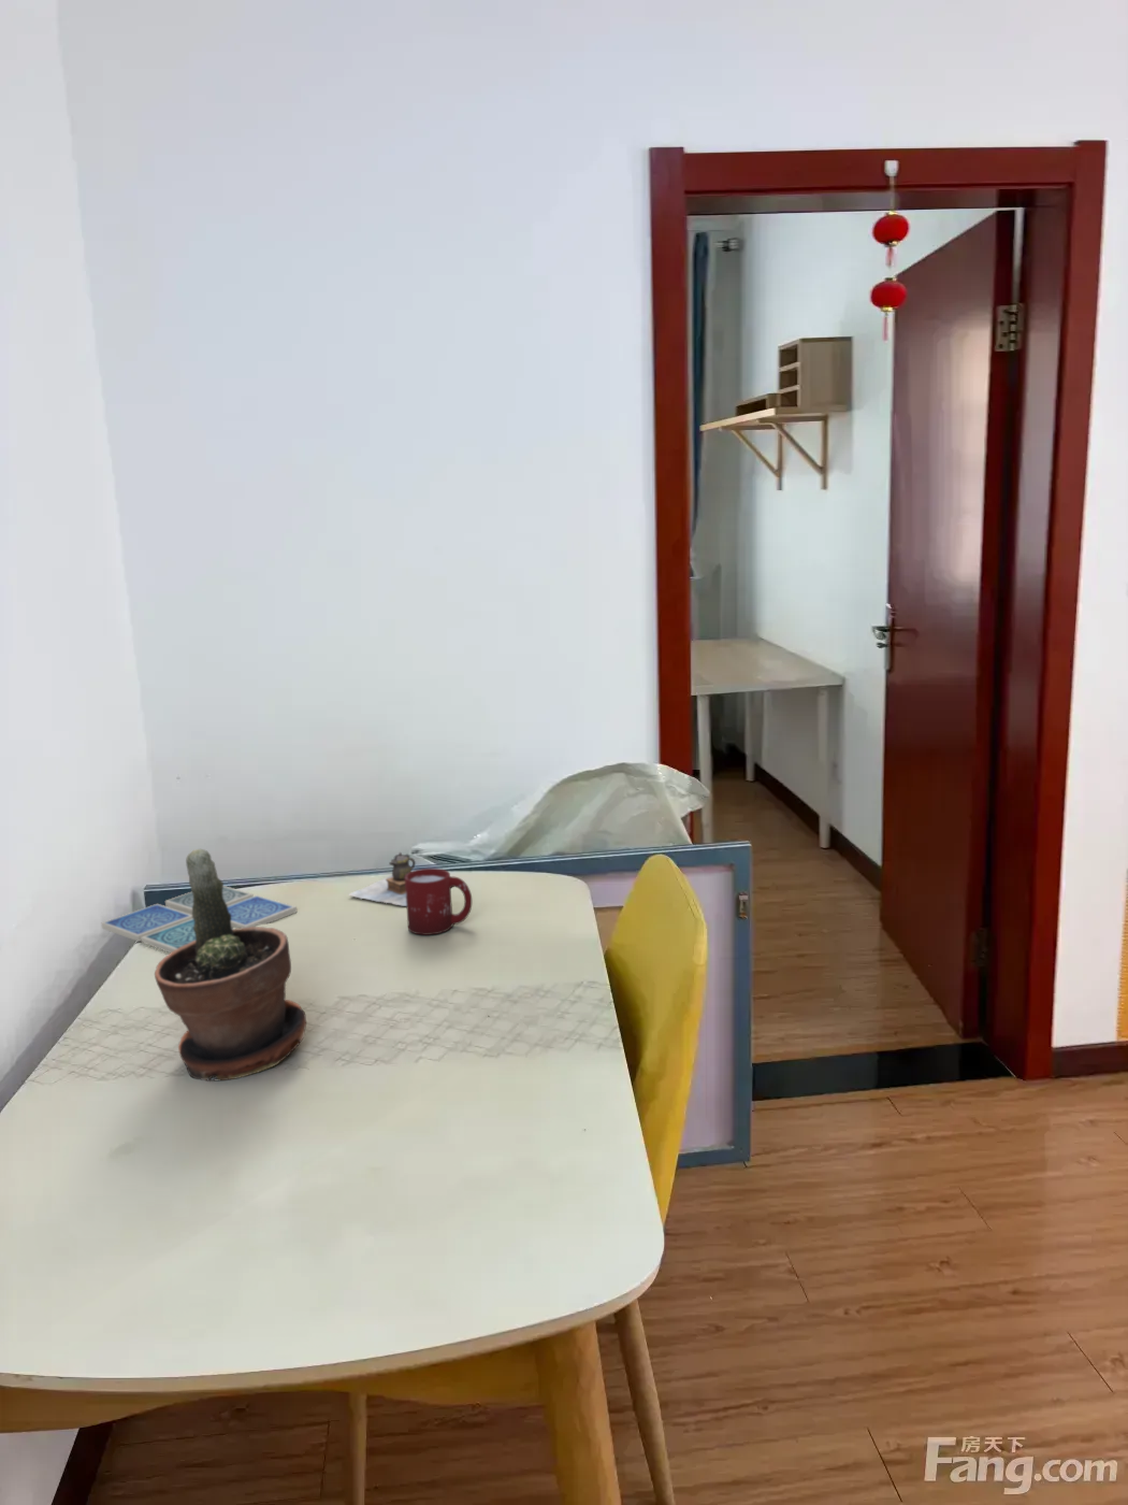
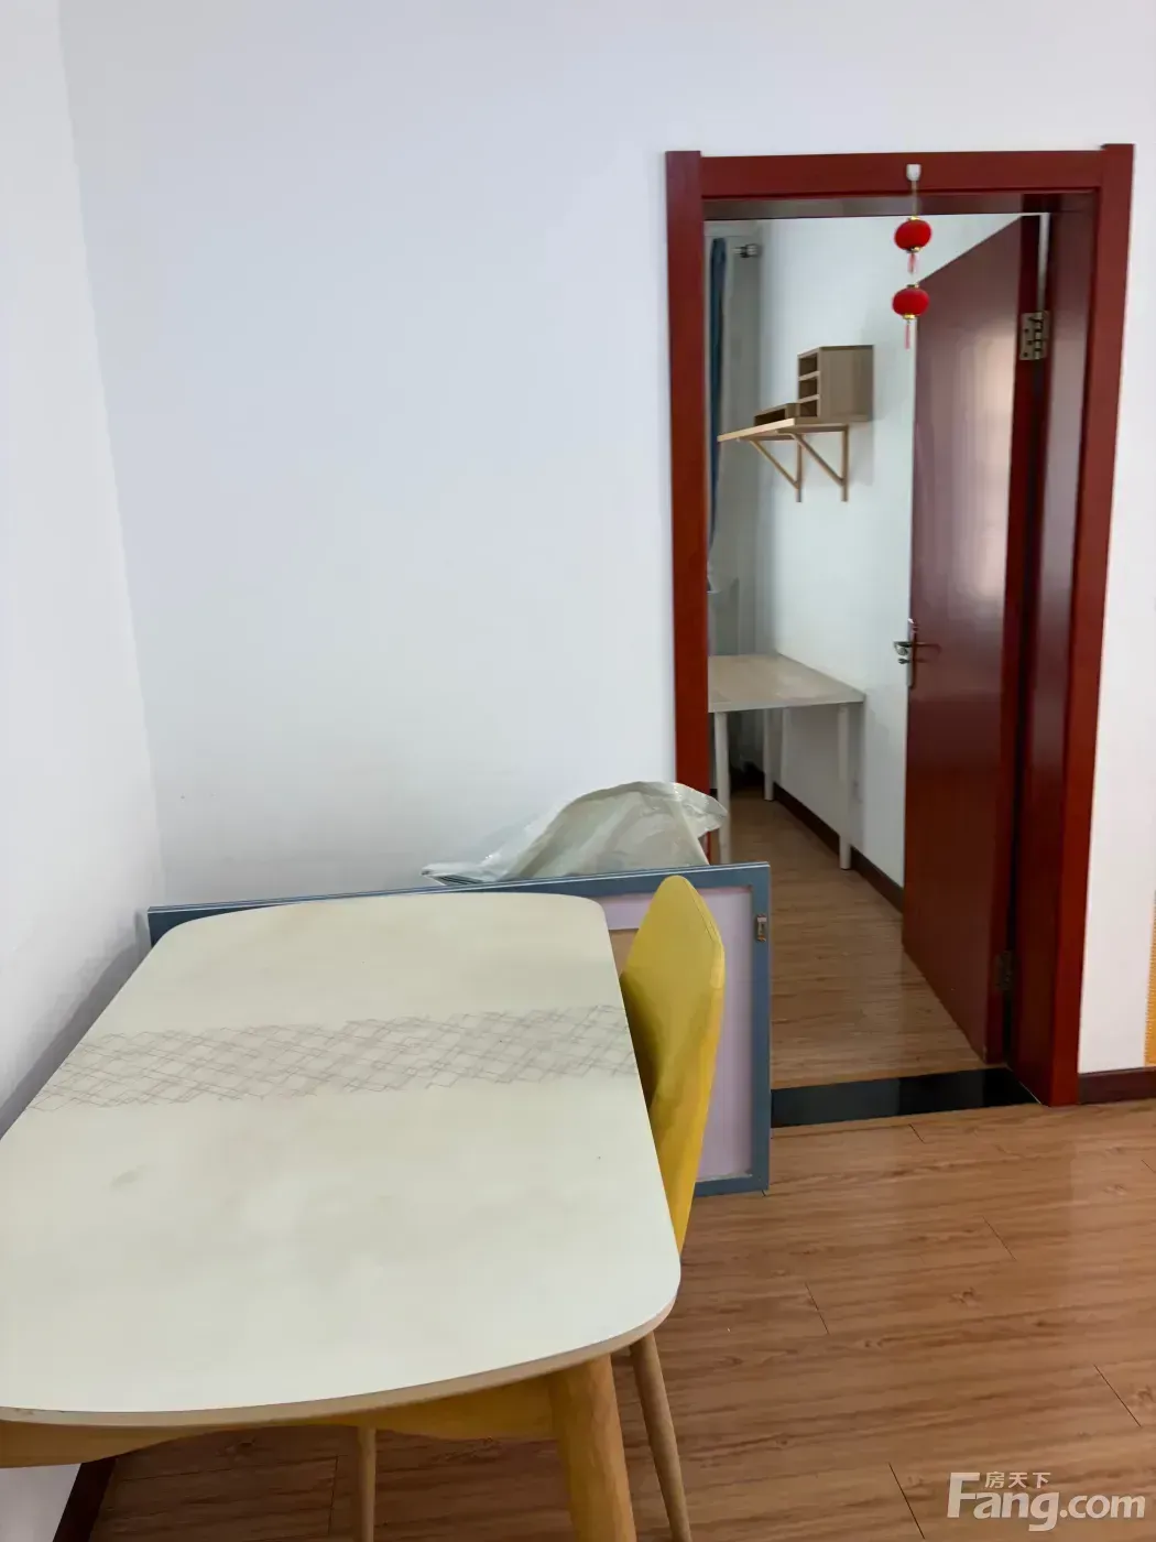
- potted plant [154,848,307,1082]
- teapot [347,851,417,908]
- drink coaster [100,885,297,954]
- cup [405,867,473,936]
